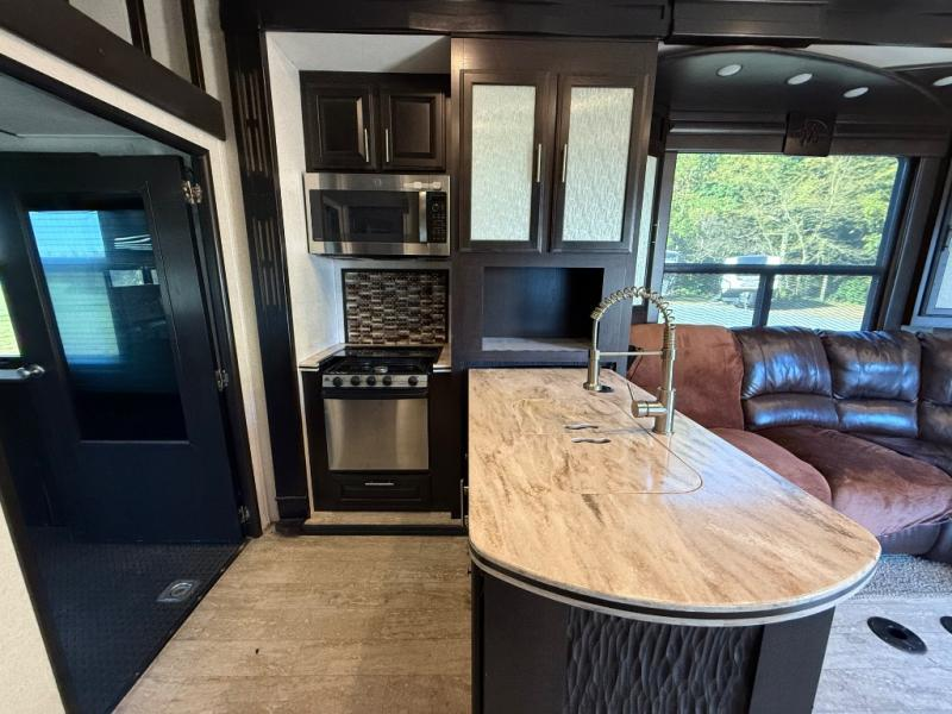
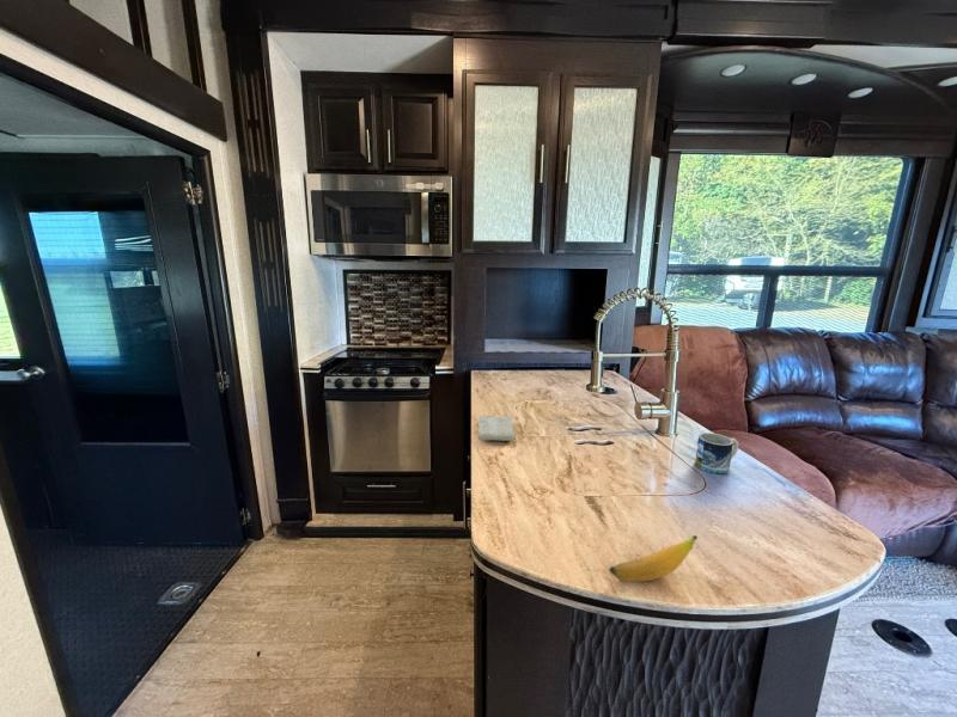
+ mug [694,431,739,474]
+ washcloth [477,415,516,442]
+ banana [608,534,699,583]
